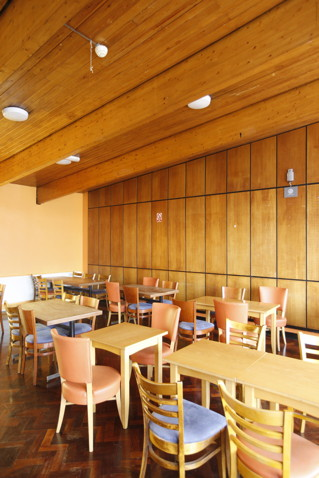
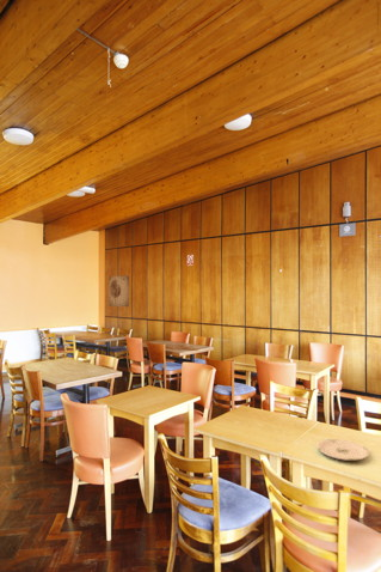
+ wall art [107,274,130,308]
+ plate [315,438,370,462]
